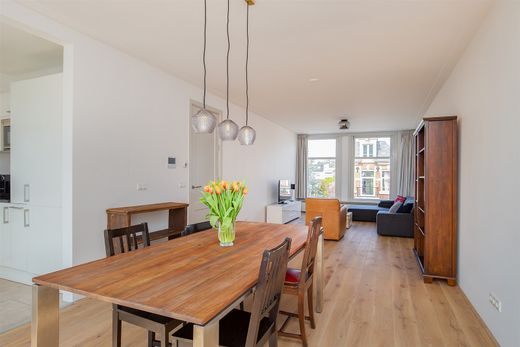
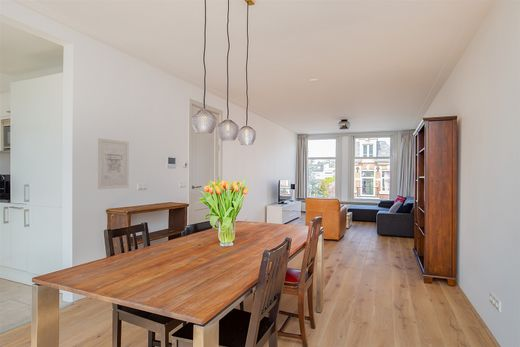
+ wall art [97,137,130,190]
